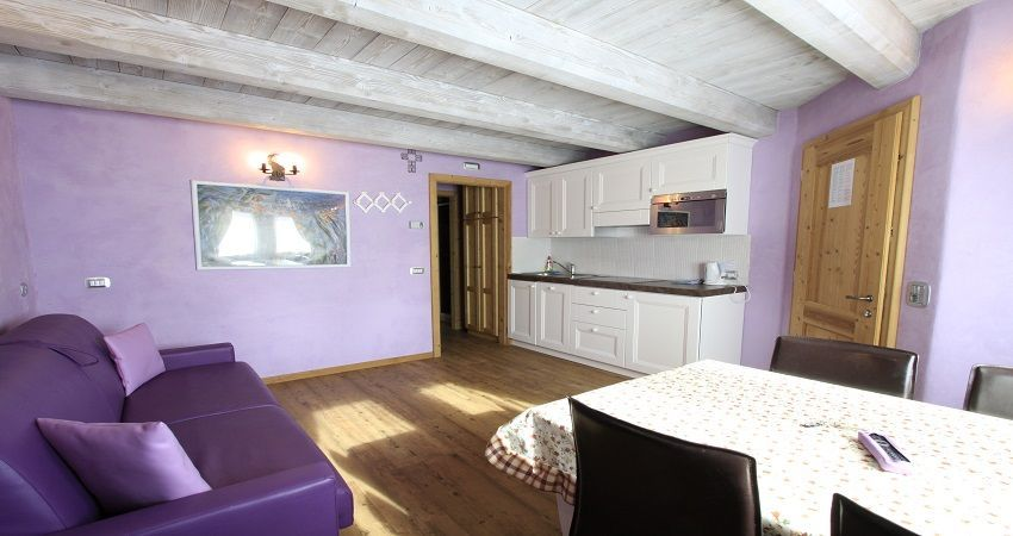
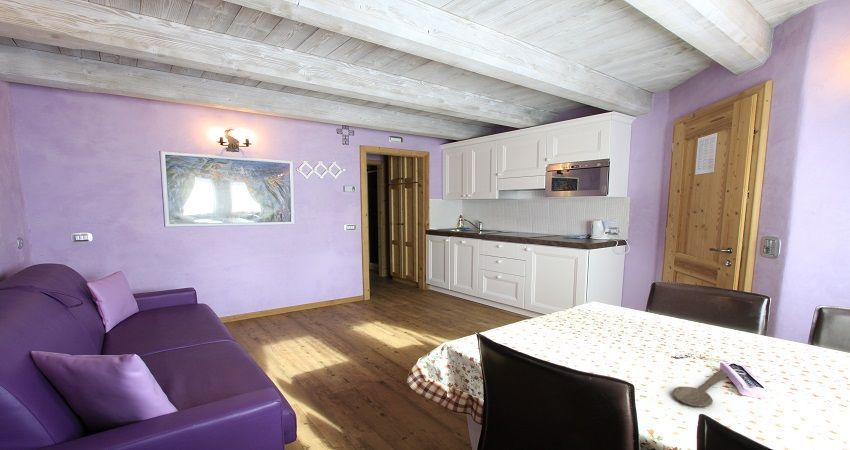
+ wooden spoon [672,370,730,408]
